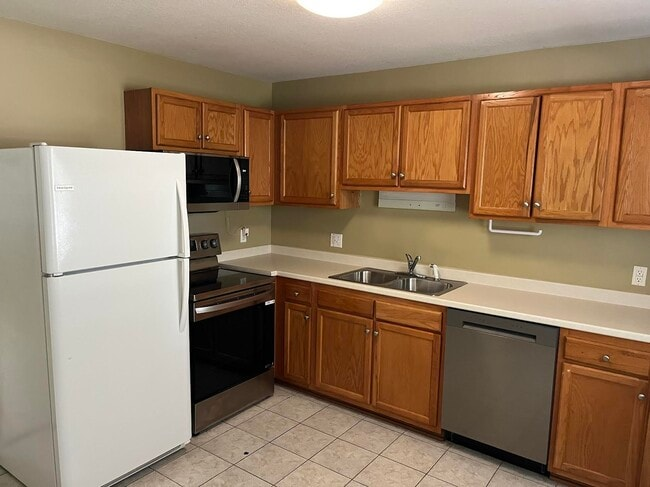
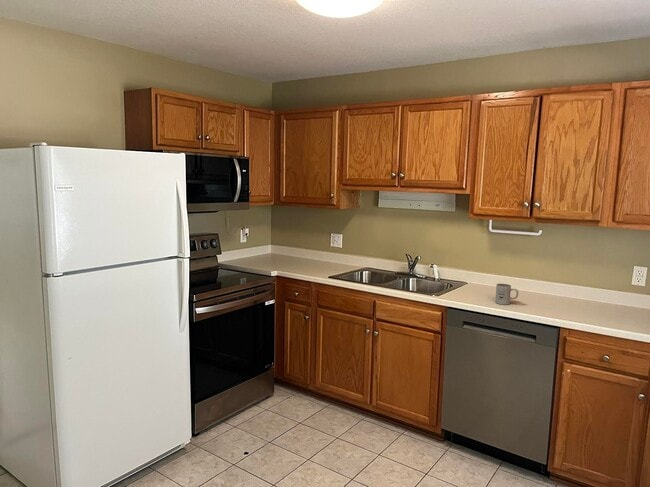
+ mug [494,283,519,306]
